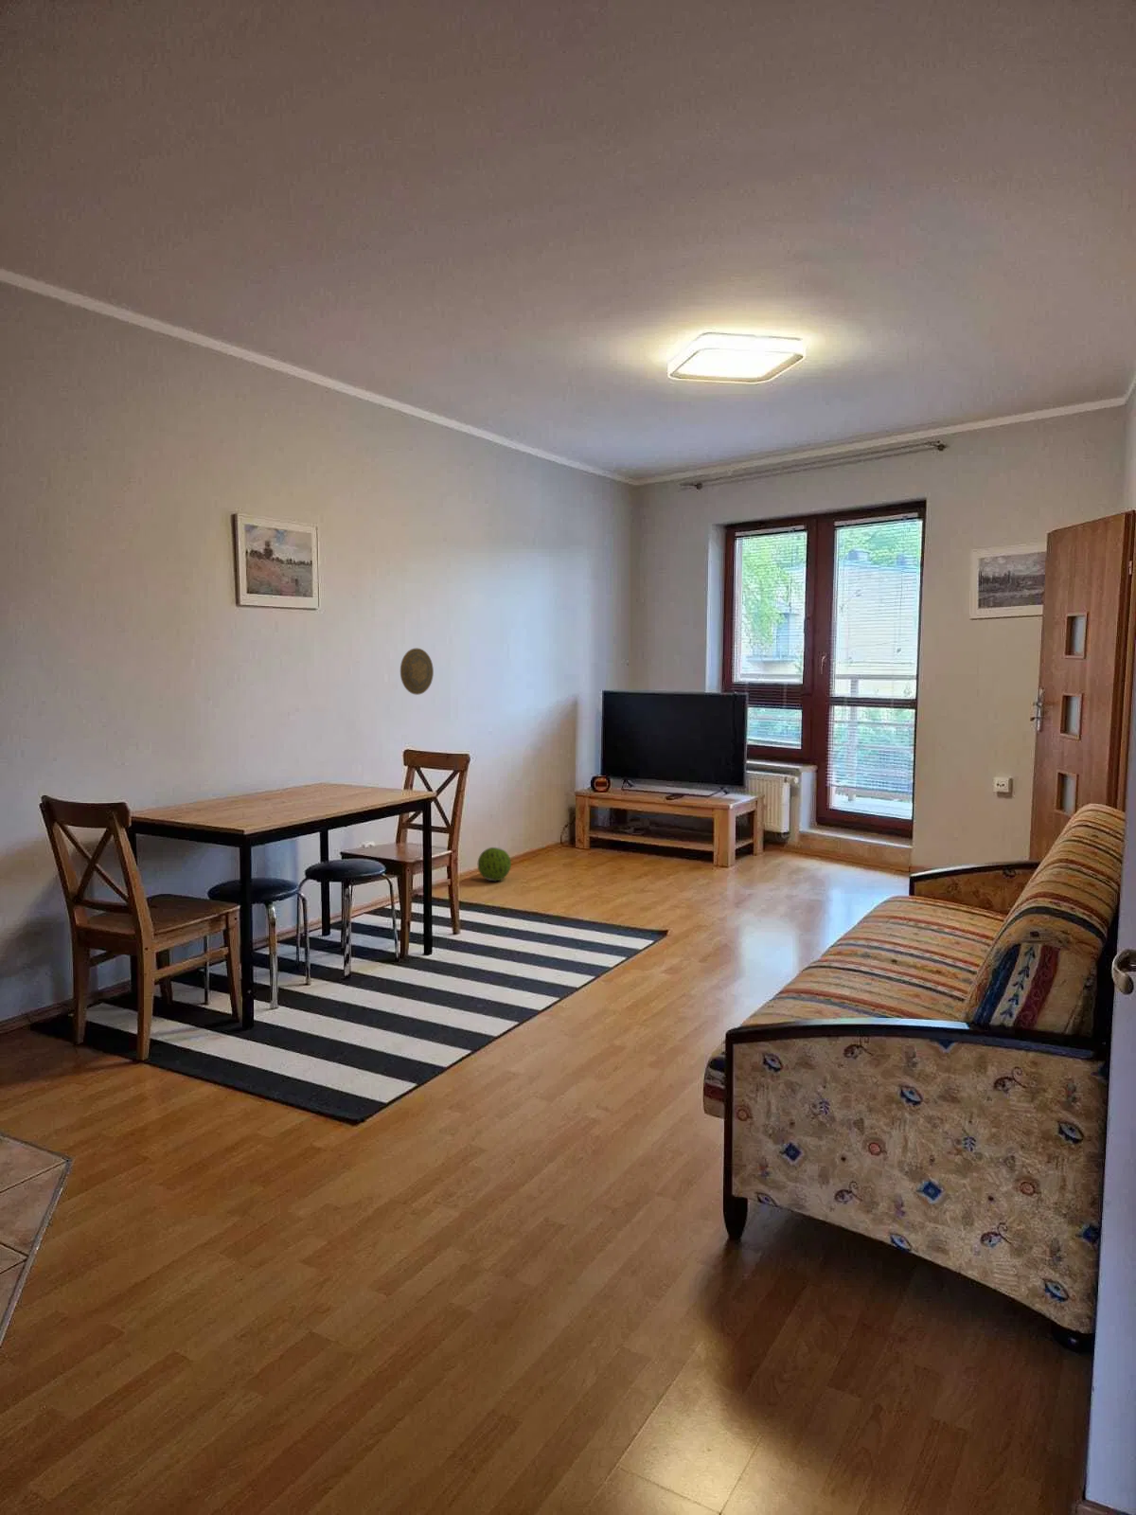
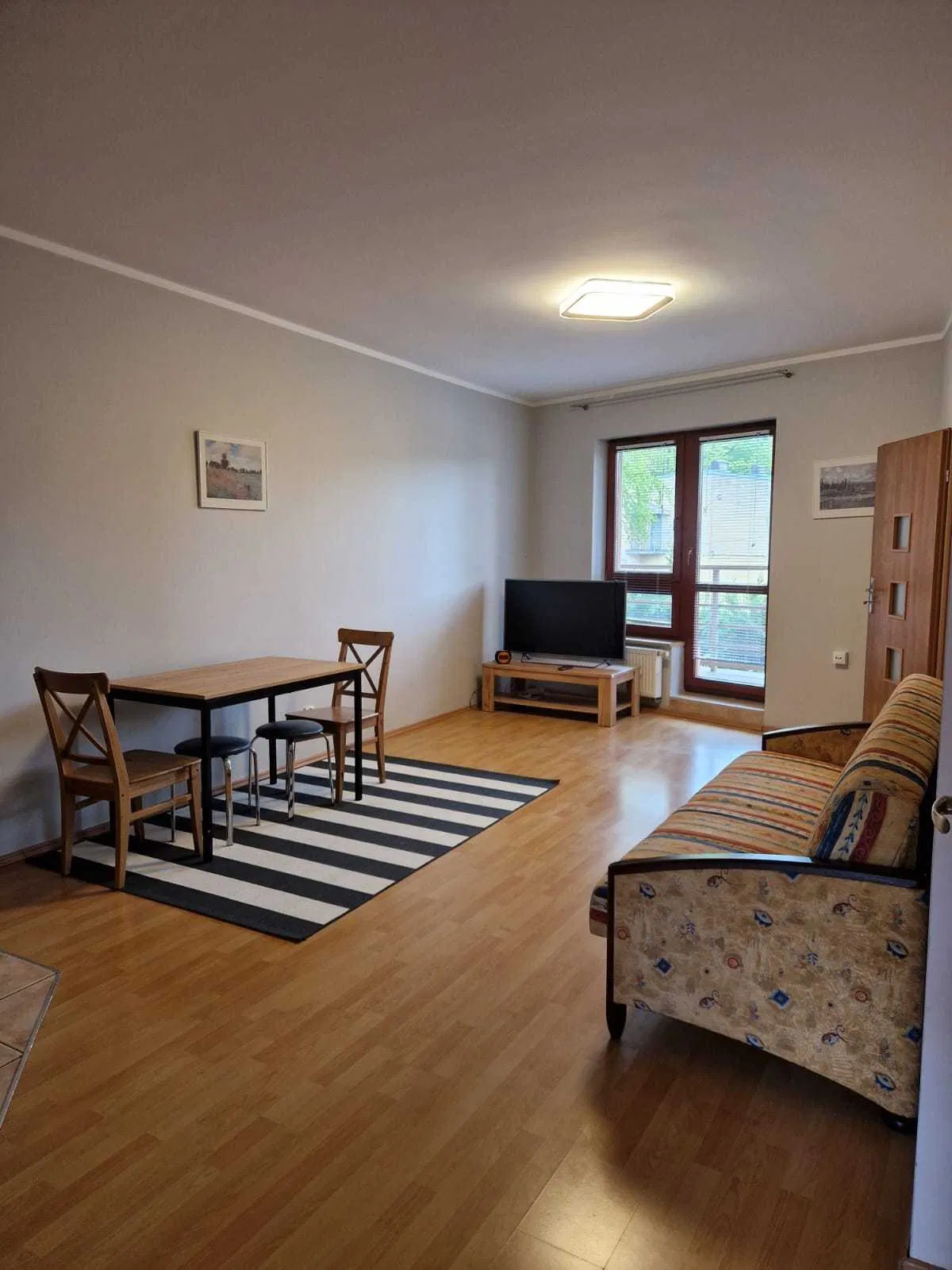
- decorative plate [400,648,434,695]
- decorative ball [477,847,512,882]
